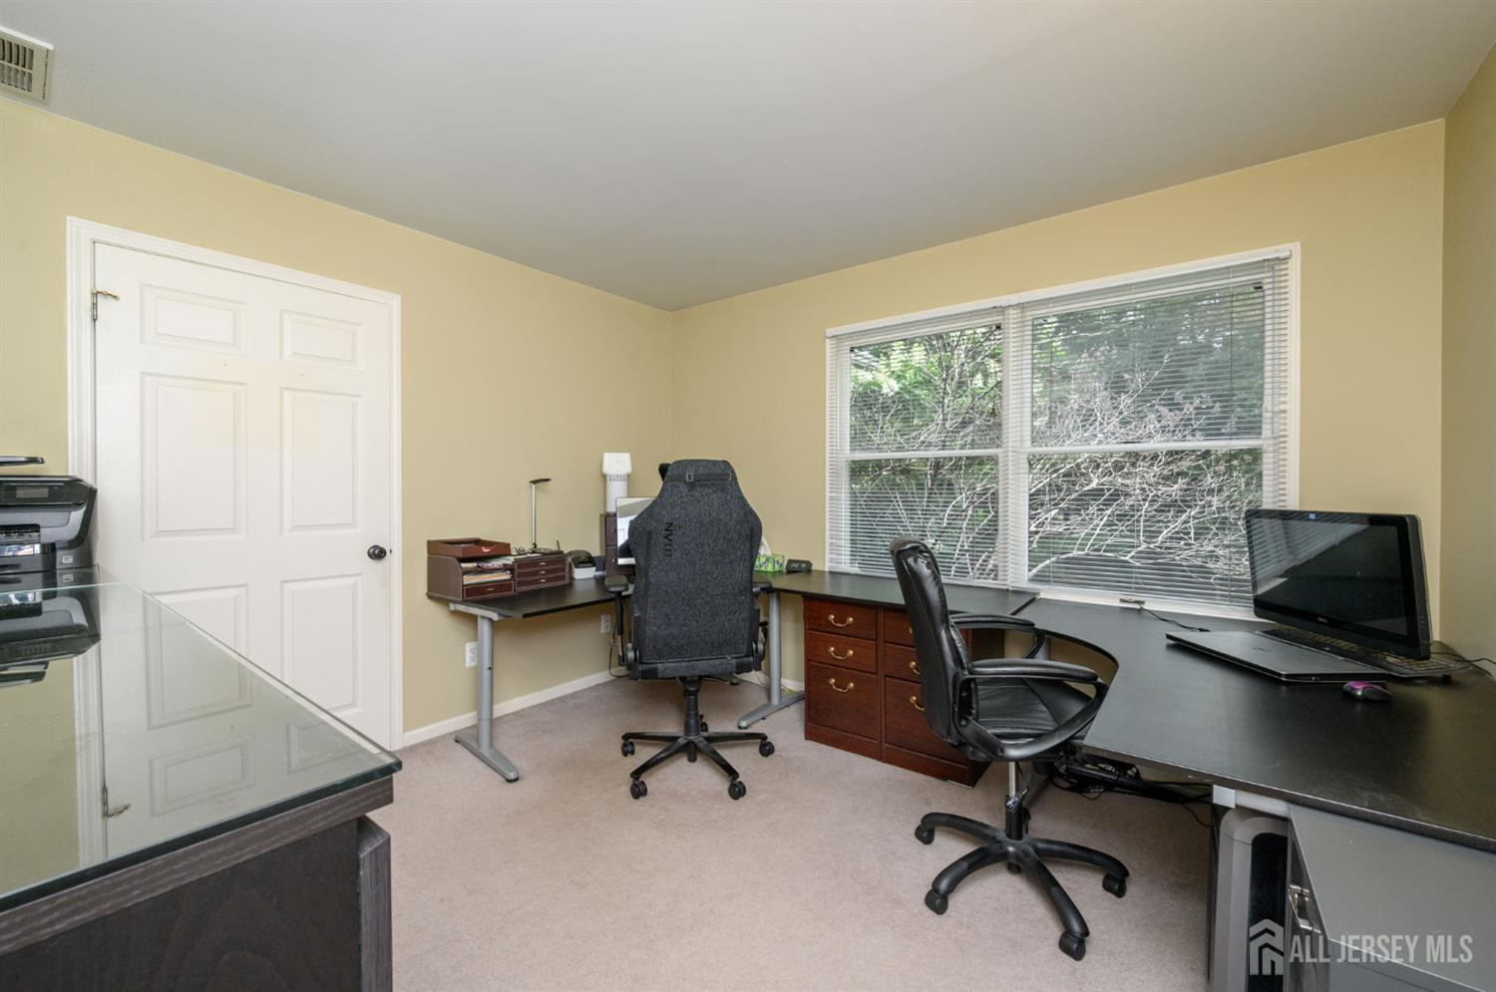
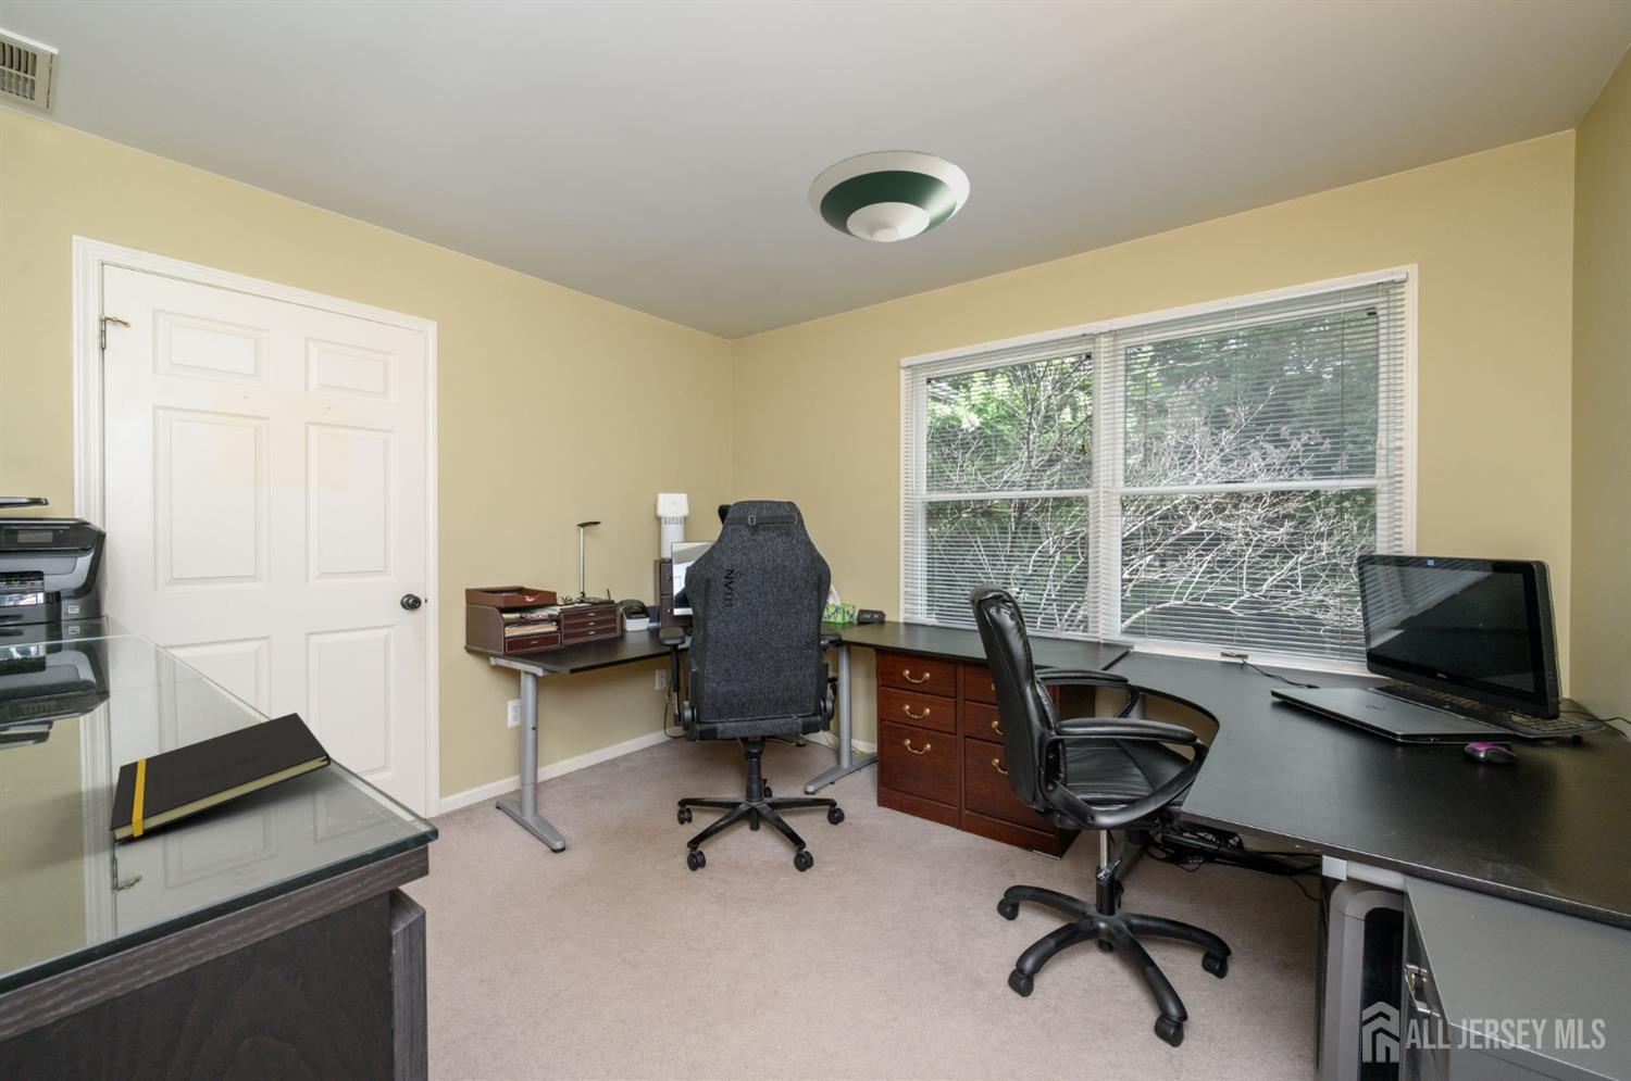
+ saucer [806,148,971,244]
+ notepad [109,712,332,845]
